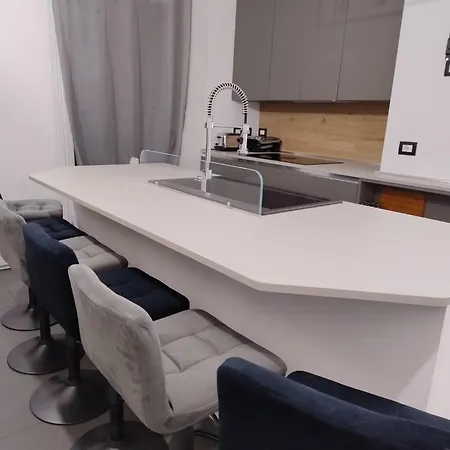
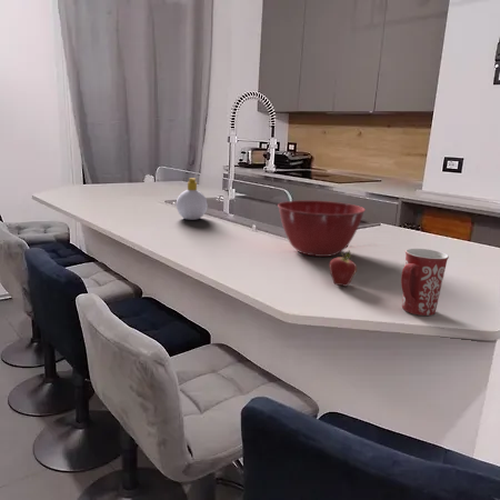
+ mug [400,248,450,317]
+ mixing bowl [277,200,367,258]
+ soap bottle [176,177,209,221]
+ fruit [329,249,358,288]
